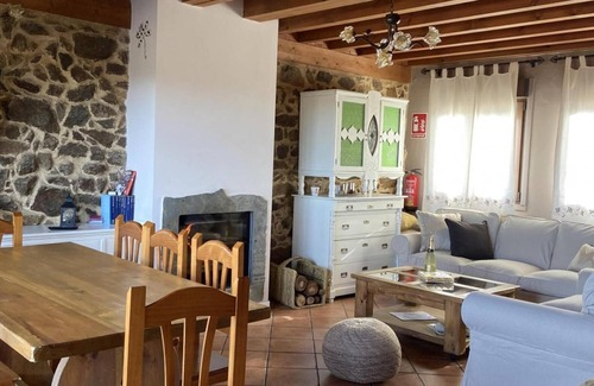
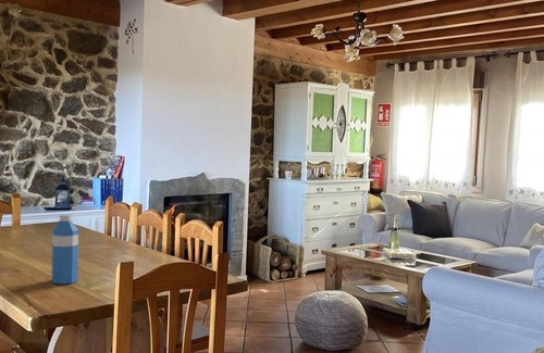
+ water bottle [51,214,79,286]
